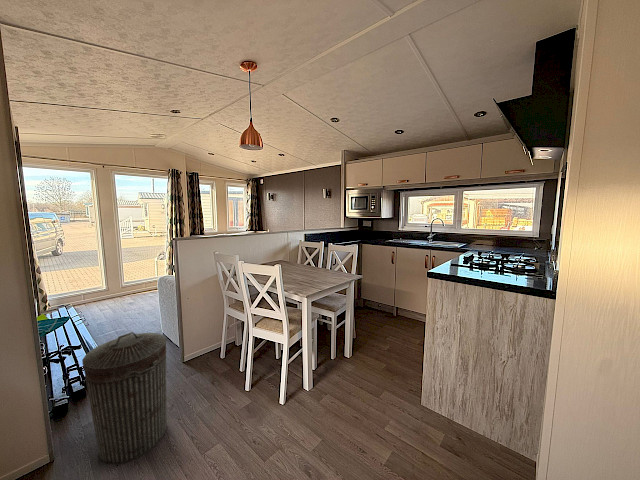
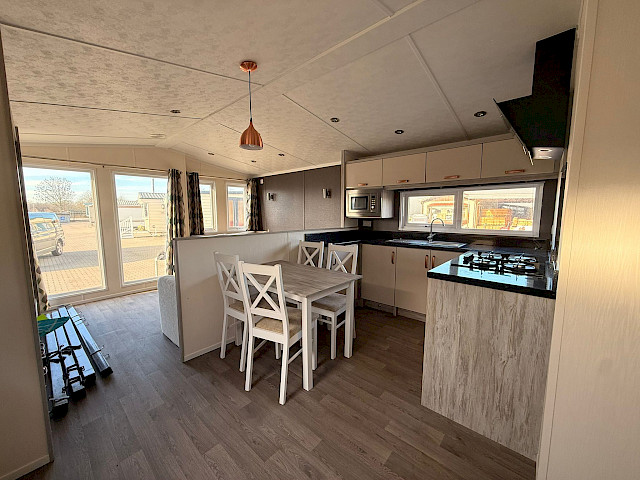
- trash can [81,331,168,465]
